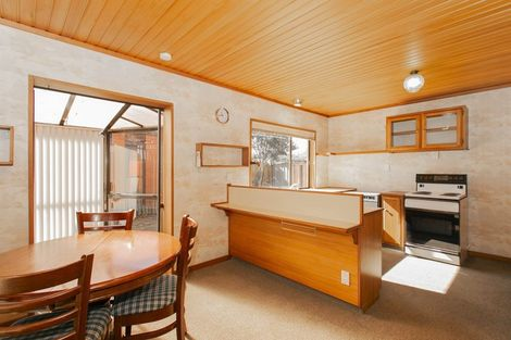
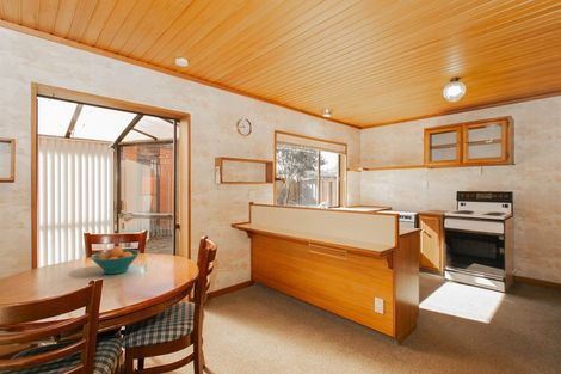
+ fruit bowl [90,245,142,275]
